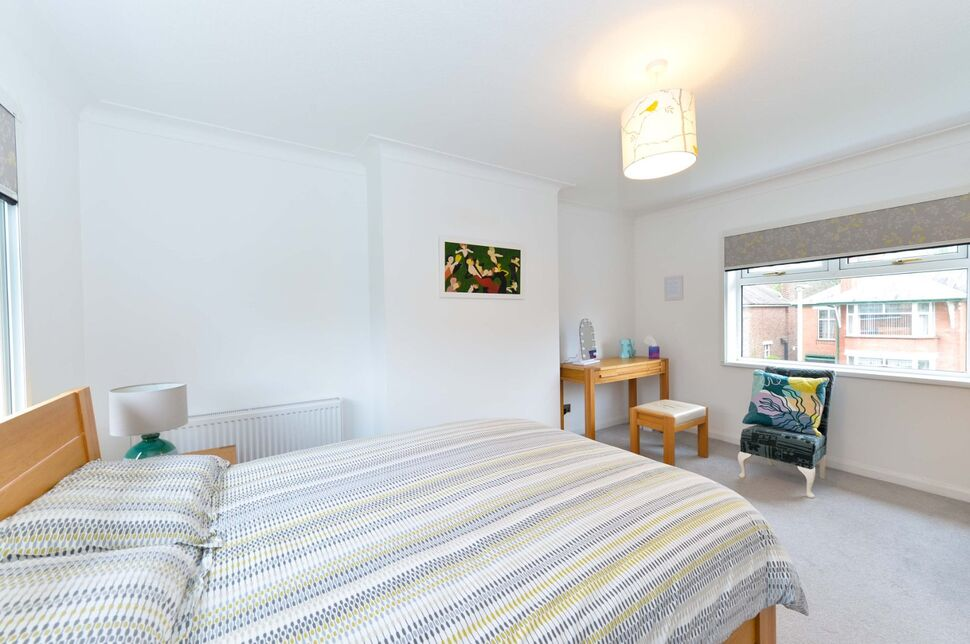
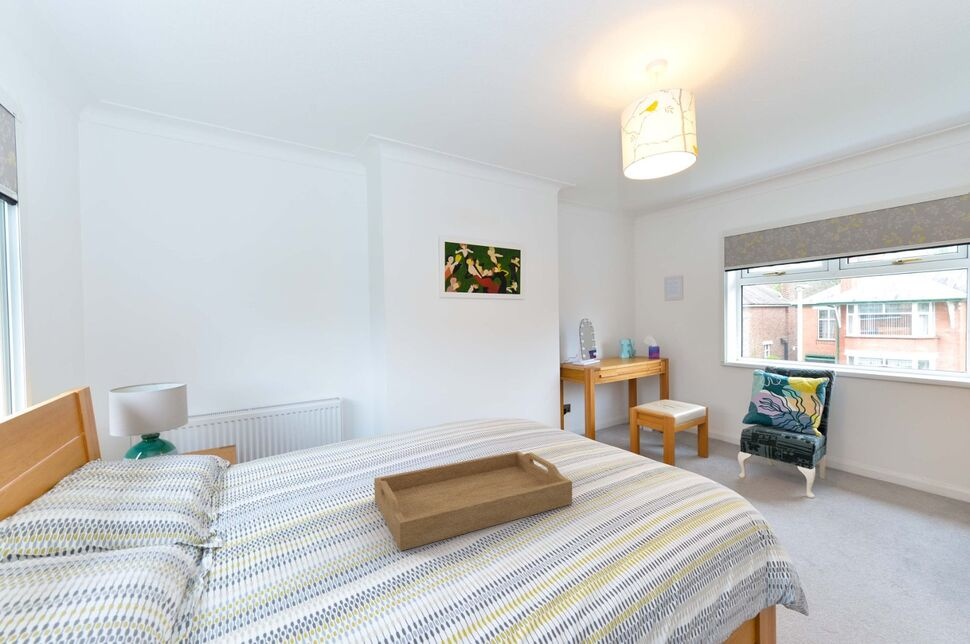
+ serving tray [373,450,573,552]
